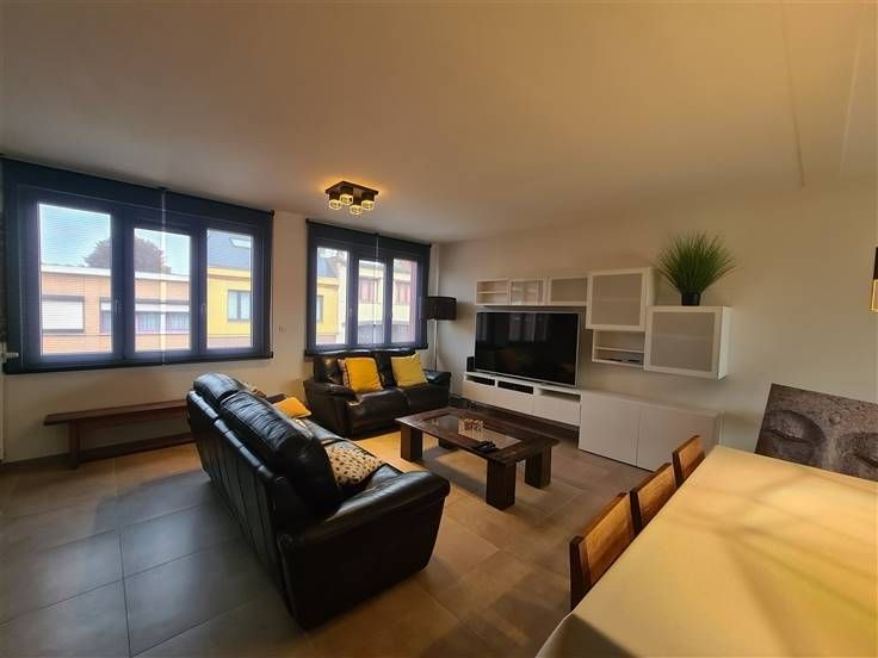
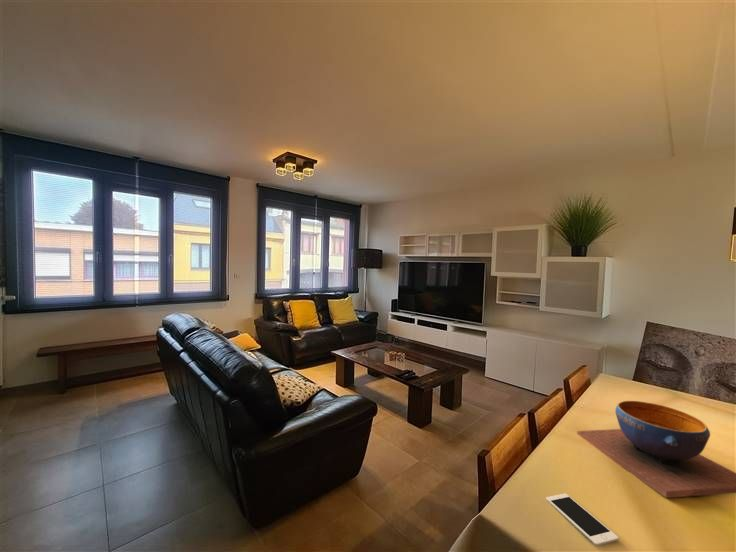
+ decorative bowl [576,400,736,499]
+ cell phone [545,493,620,547]
